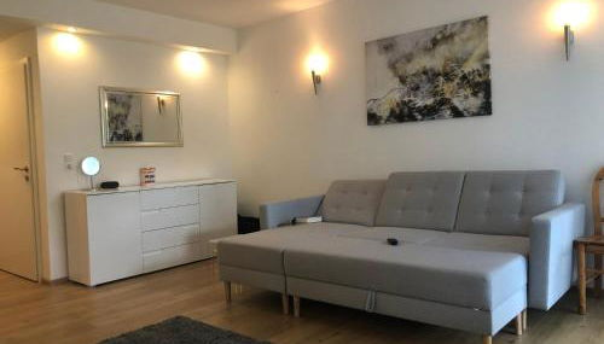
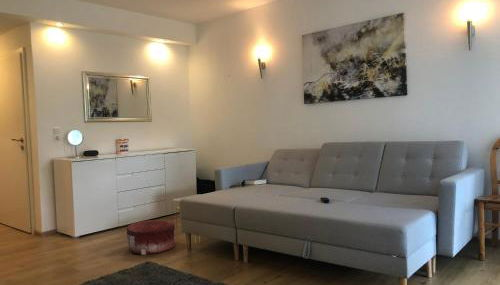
+ pouf [125,219,176,256]
